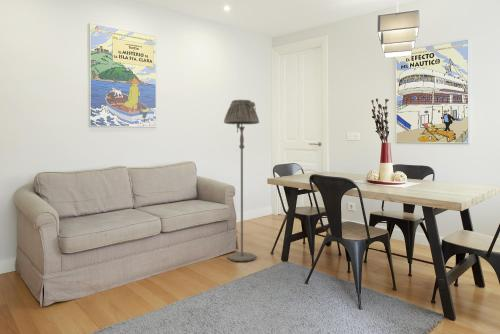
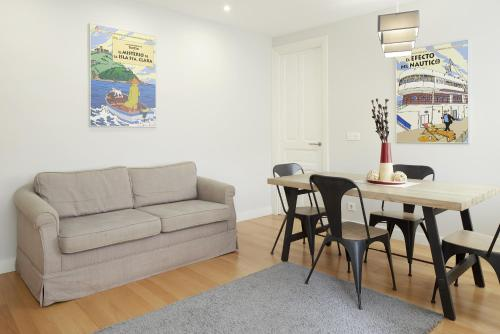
- floor lamp [223,99,260,263]
